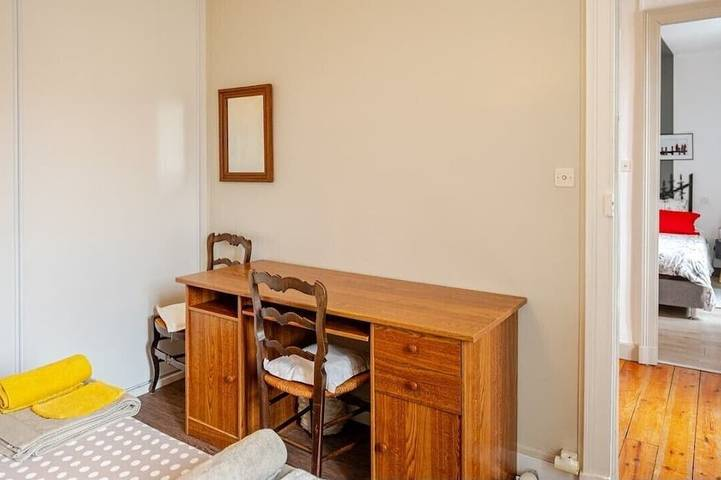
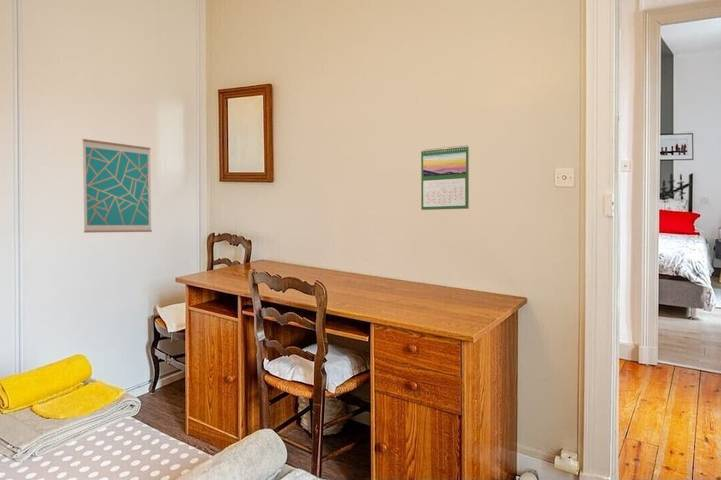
+ wall art [81,138,153,234]
+ calendar [420,144,470,211]
